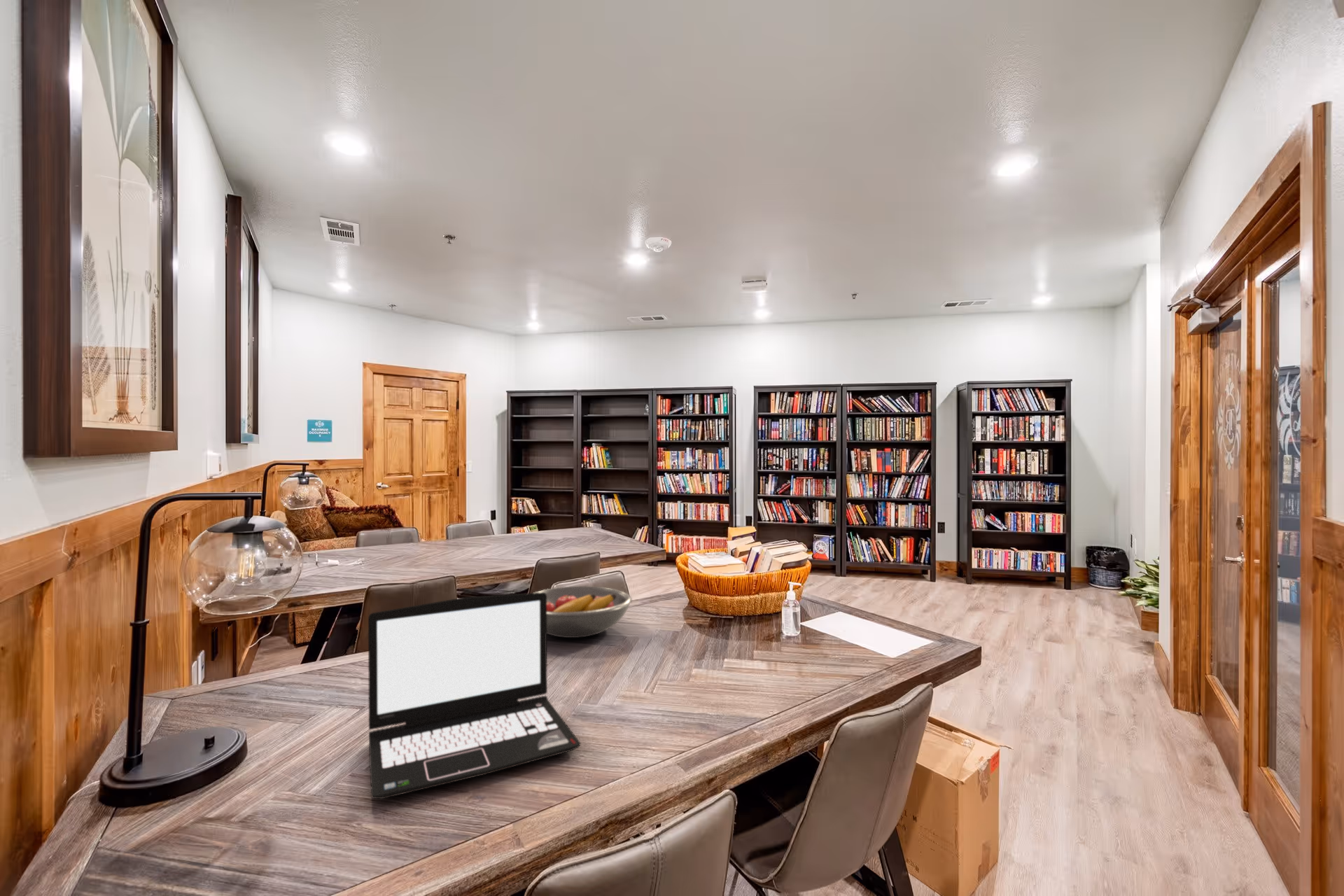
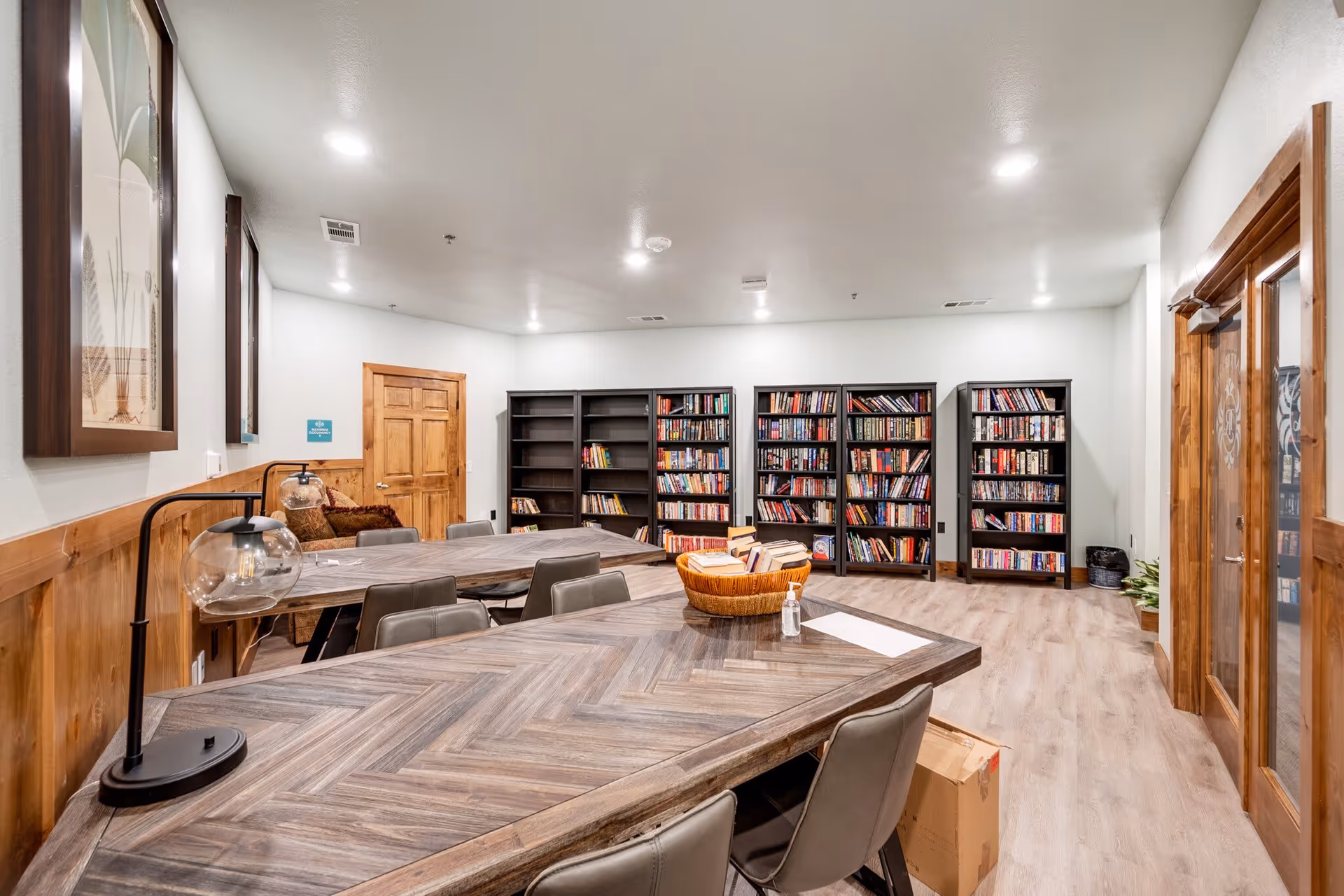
- laptop [367,592,581,799]
- fruit bowl [533,585,633,638]
